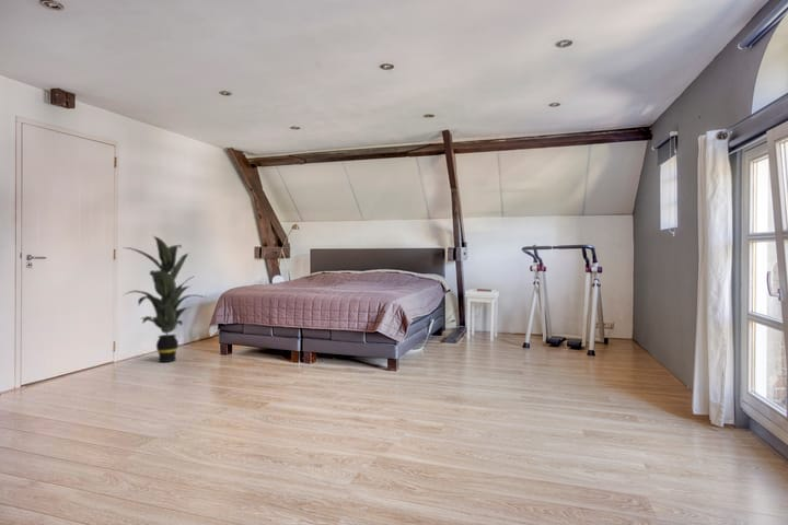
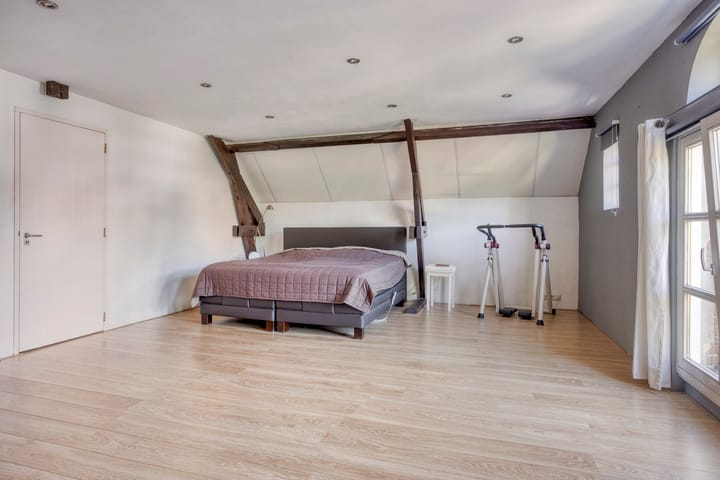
- indoor plant [123,235,206,363]
